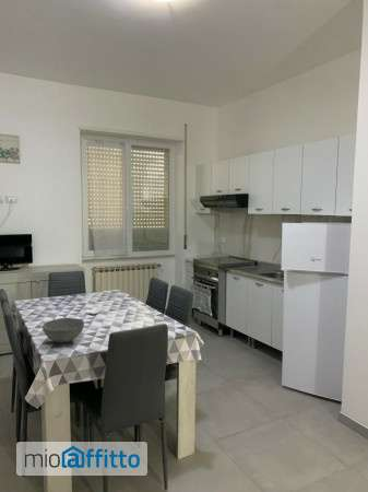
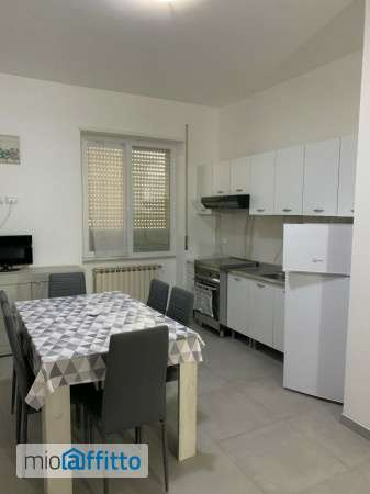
- bowl [41,317,85,344]
